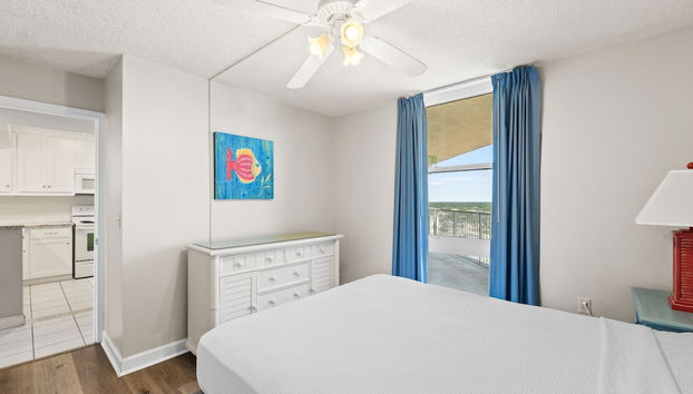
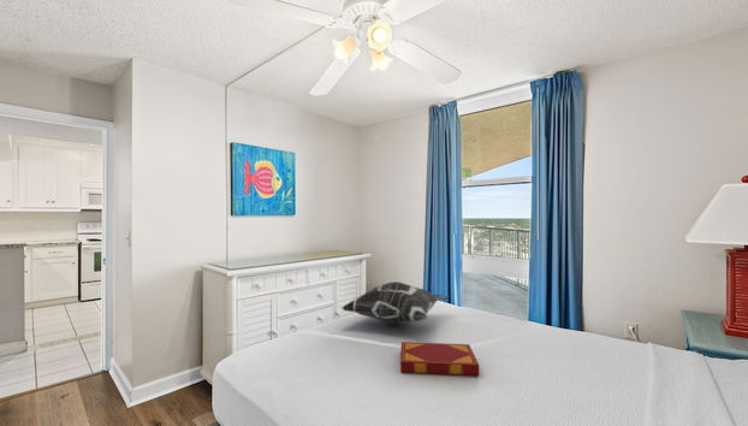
+ decorative pillow [342,280,450,325]
+ hardback book [399,341,480,377]
